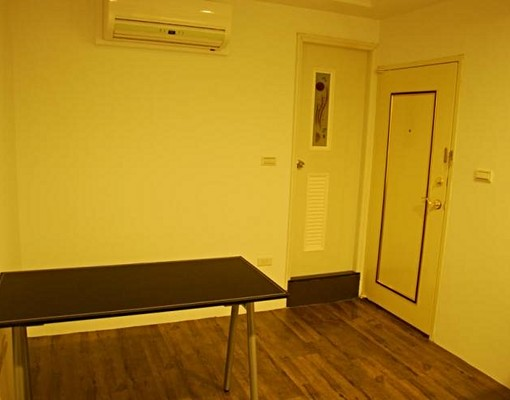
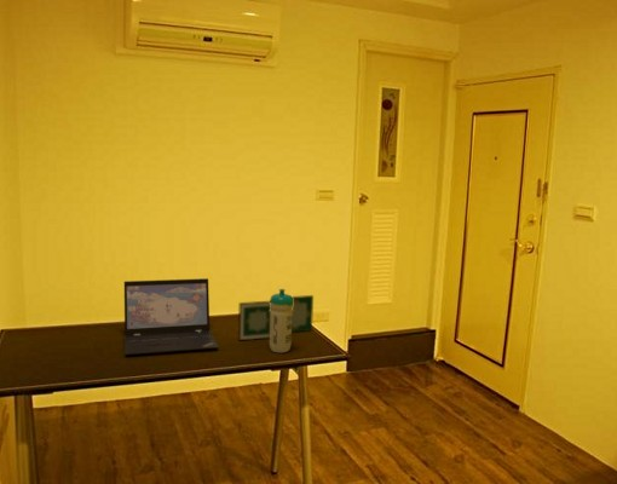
+ laptop [123,277,219,357]
+ water bottle [269,288,293,353]
+ picture frame [237,294,315,342]
